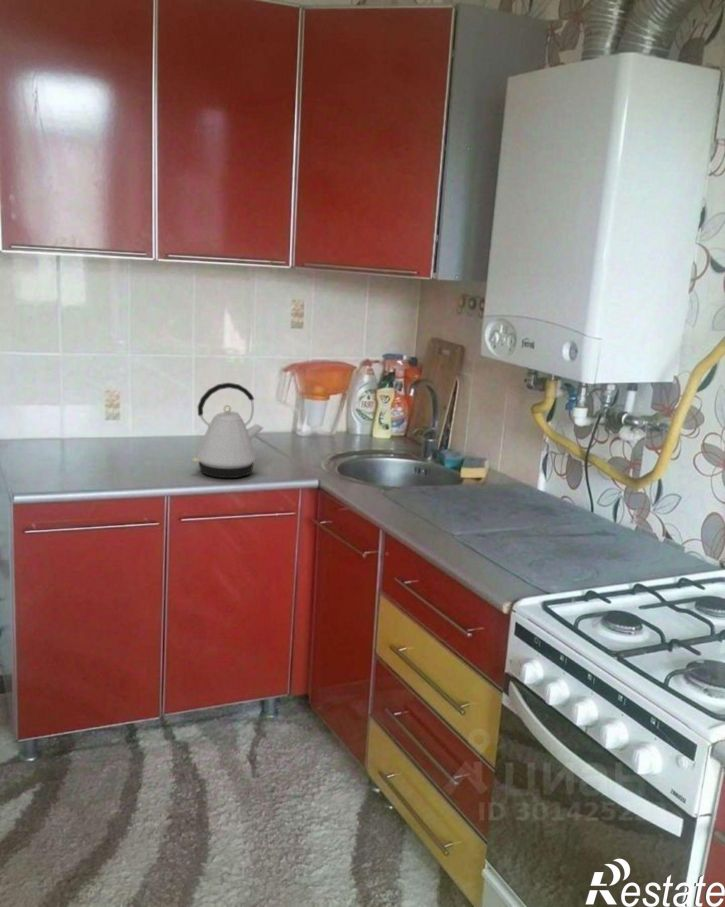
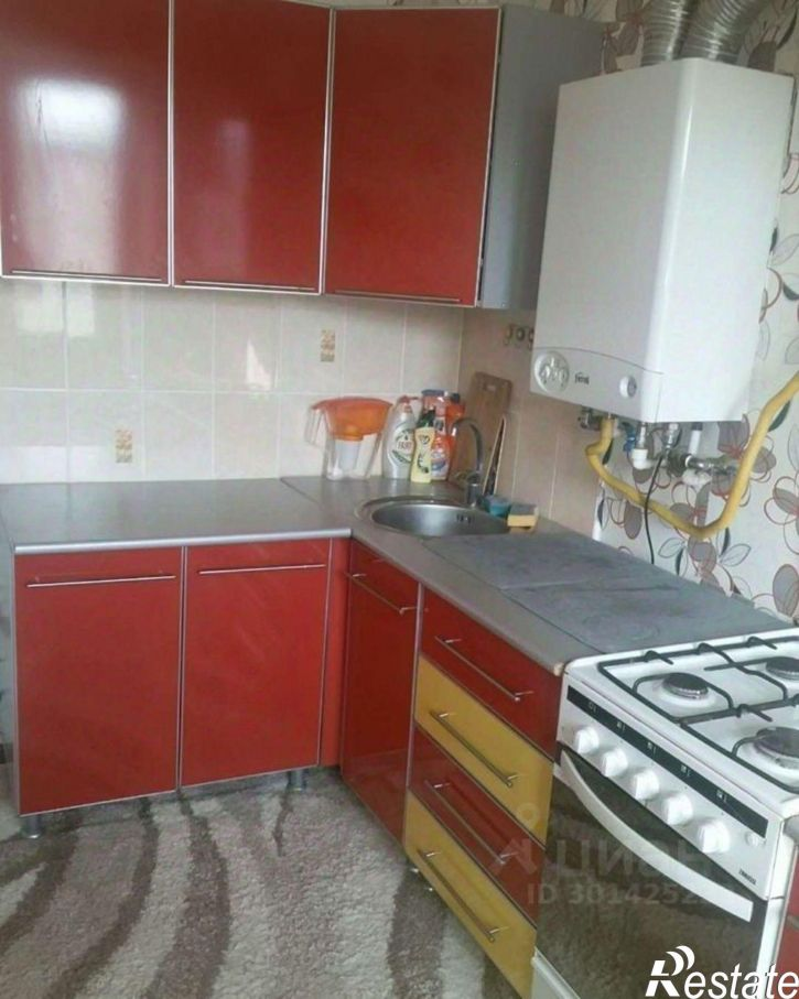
- kettle [191,382,264,479]
